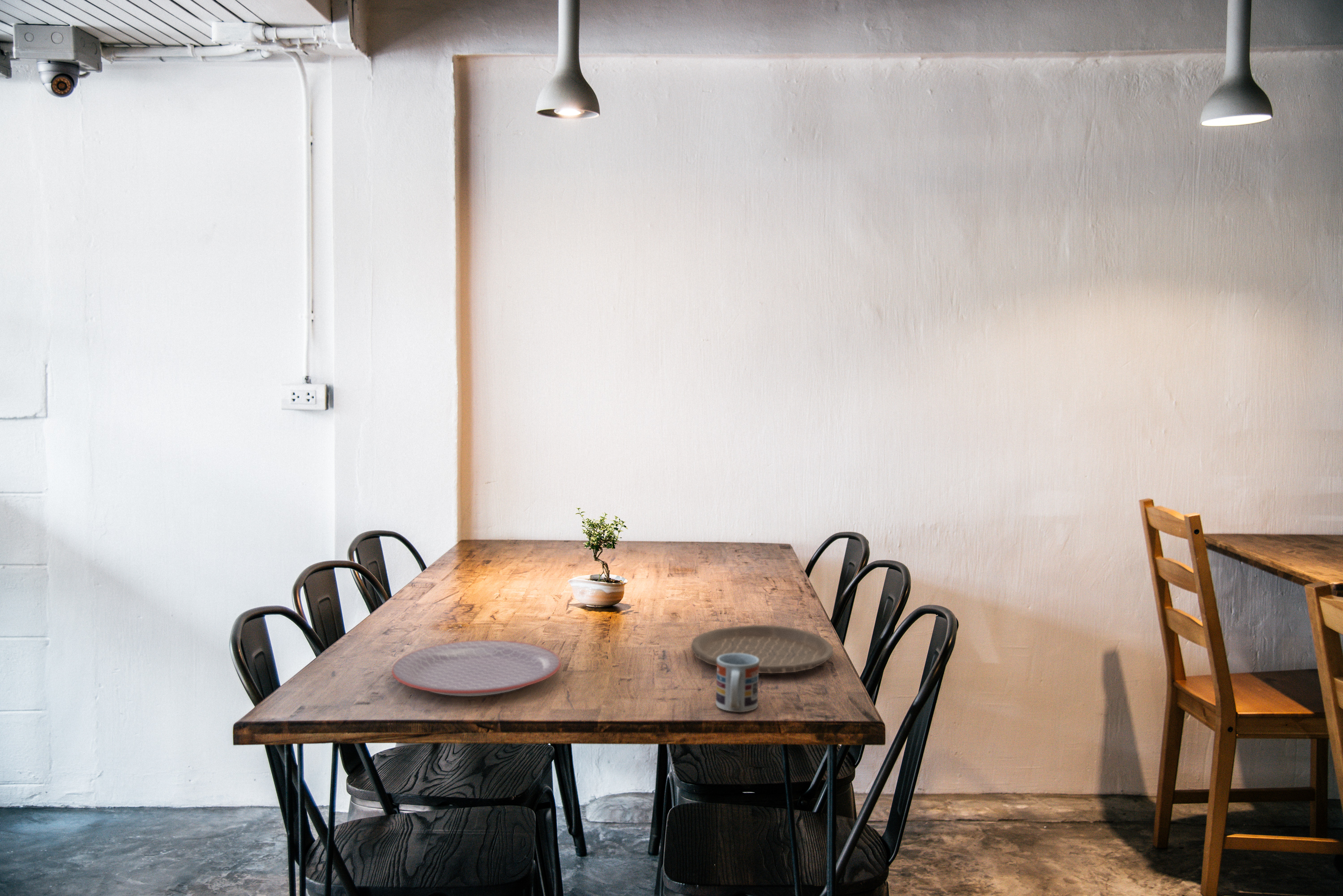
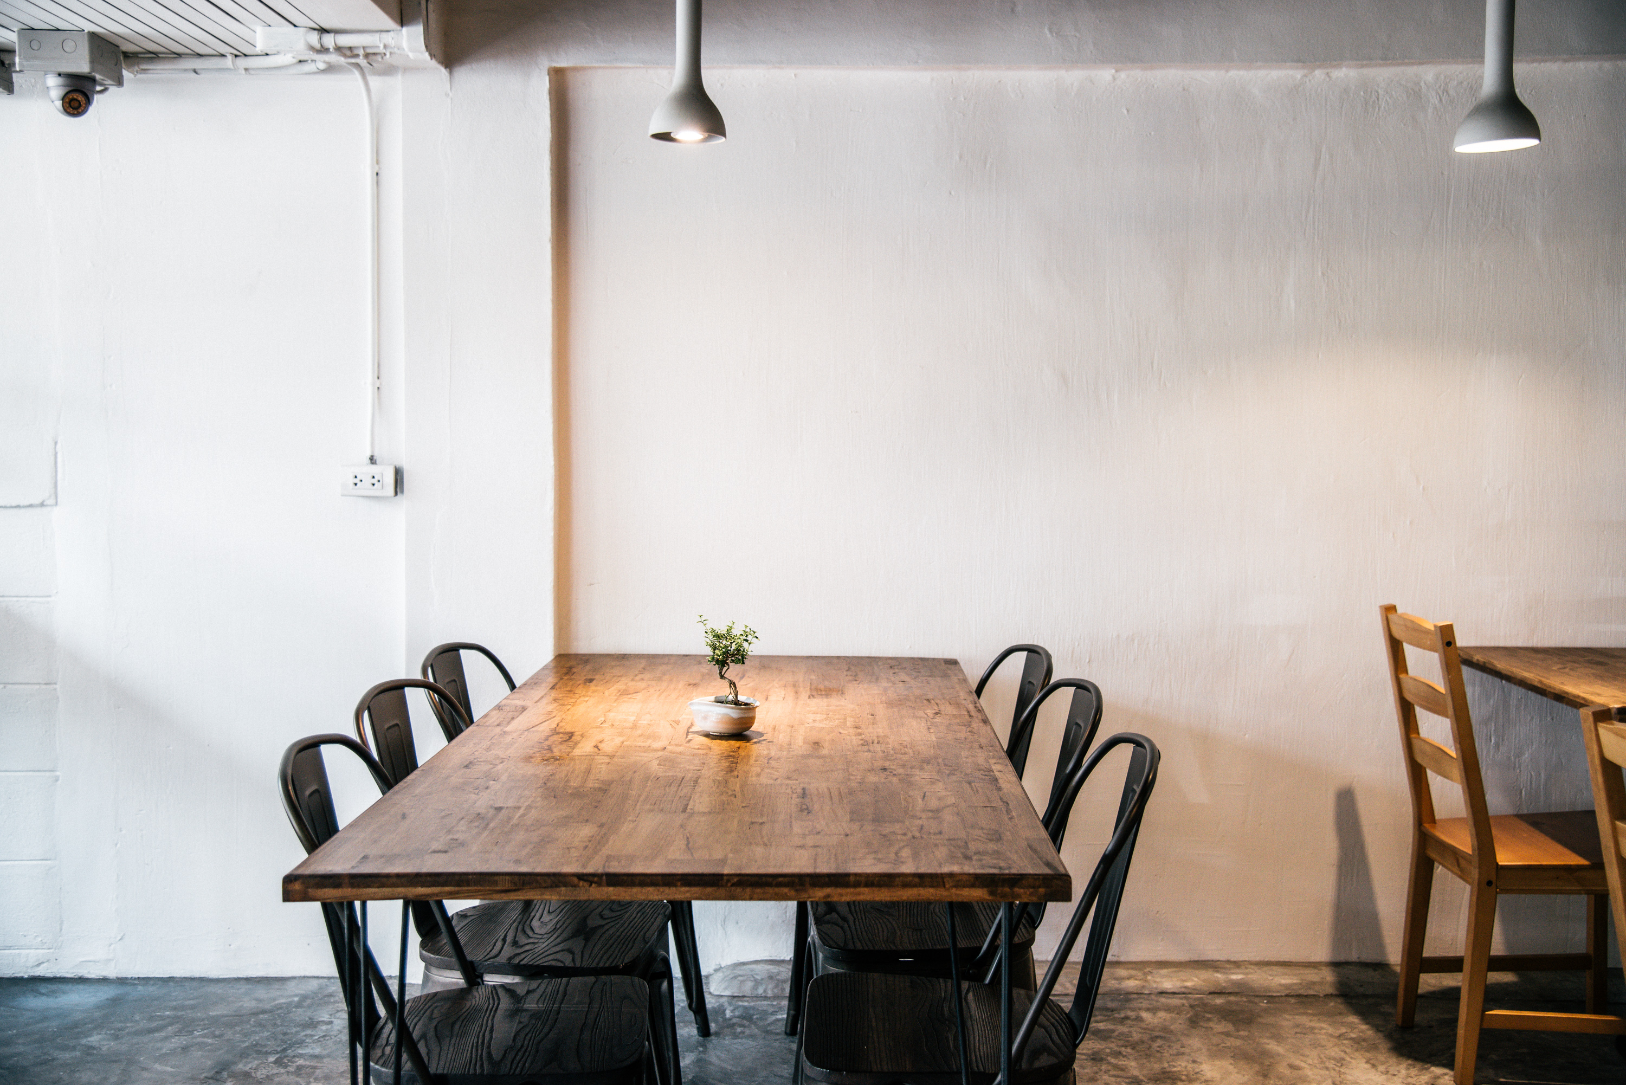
- plate [691,625,834,674]
- cup [715,653,760,713]
- plate [391,640,562,696]
